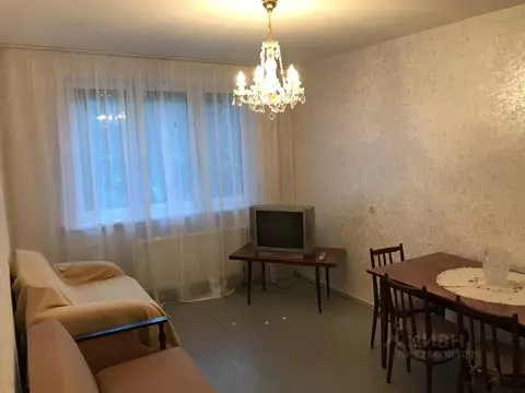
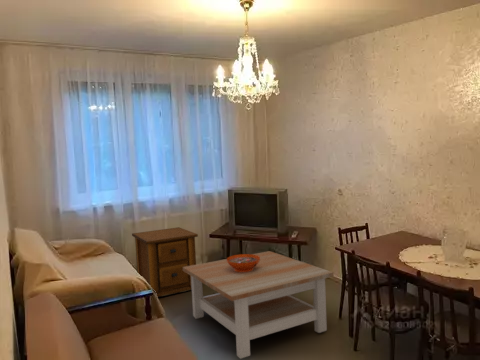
+ decorative bowl [226,253,260,272]
+ coffee table [183,250,334,360]
+ side table [131,226,199,298]
